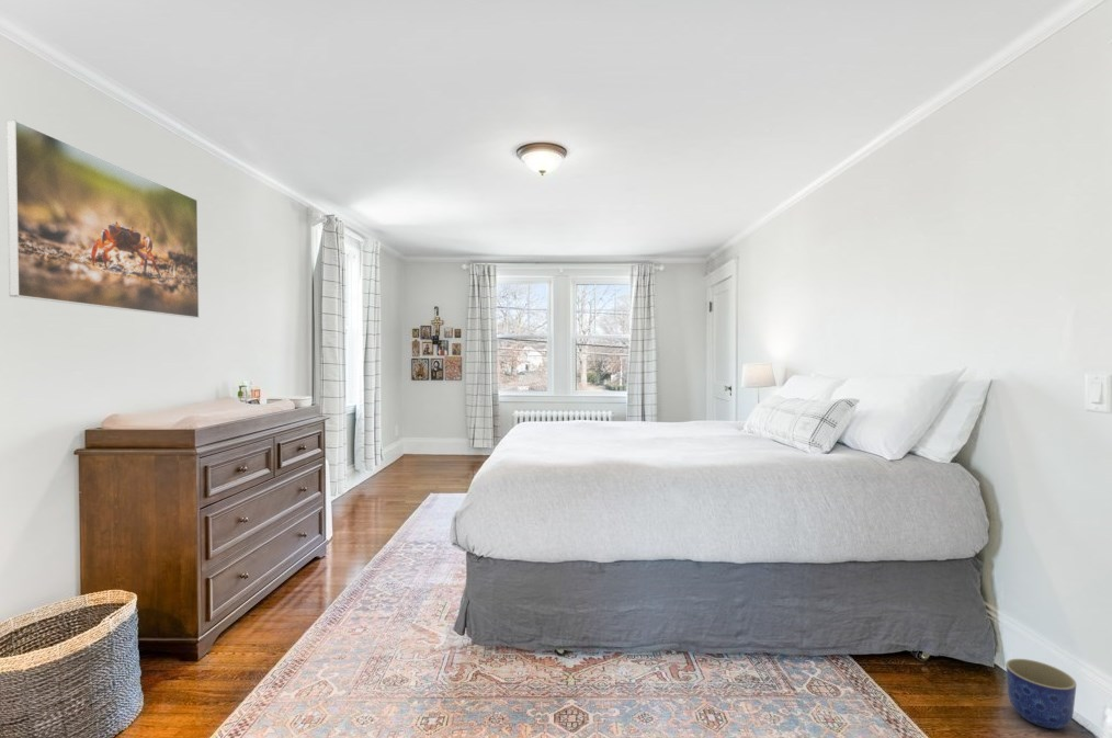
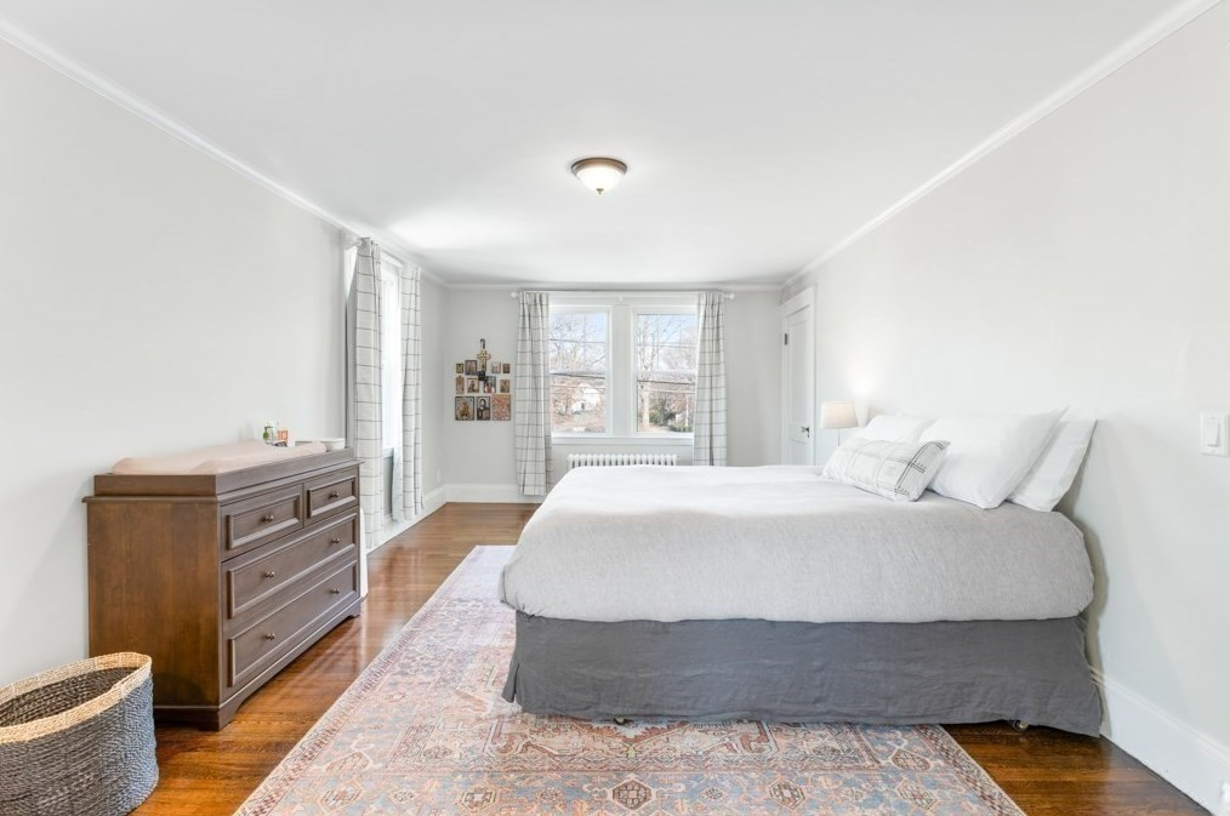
- planter [1005,658,1078,730]
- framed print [5,118,200,319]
